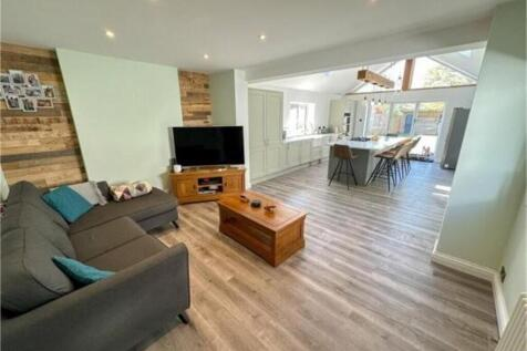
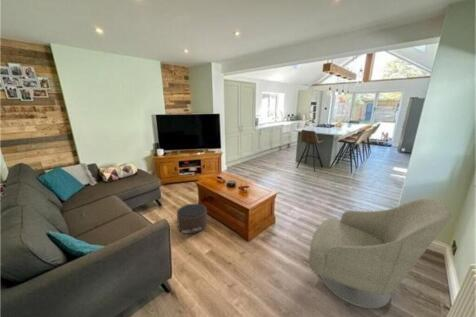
+ pouf [176,203,208,235]
+ armchair [308,197,452,309]
